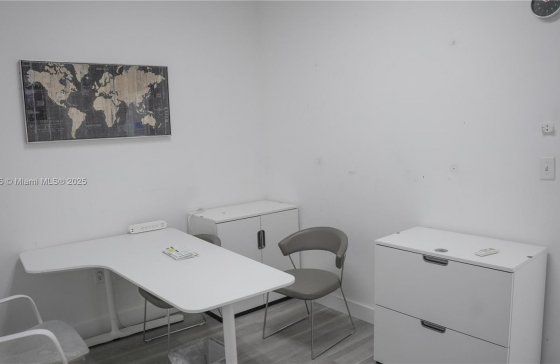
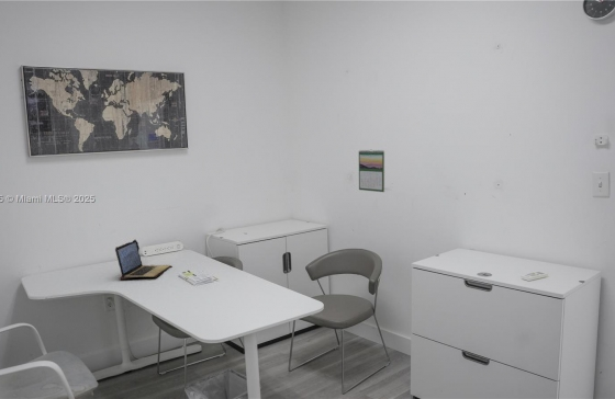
+ laptop [114,239,172,281]
+ calendar [358,148,385,193]
